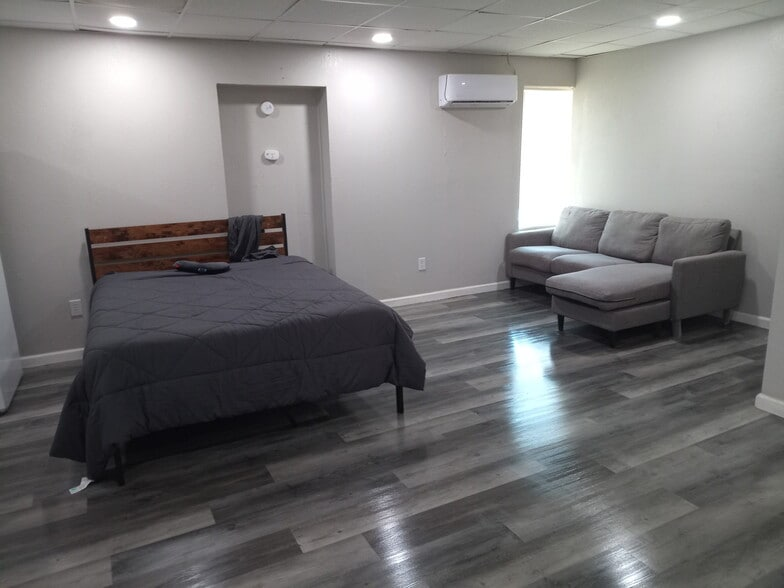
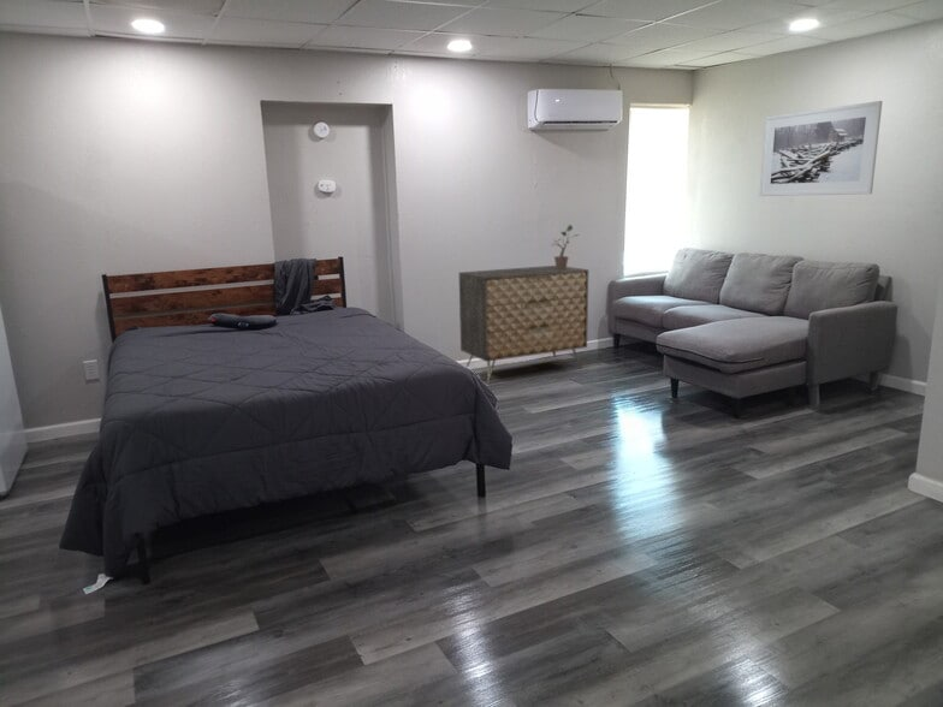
+ dresser [458,265,589,384]
+ potted plant [550,222,580,268]
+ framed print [758,100,884,197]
